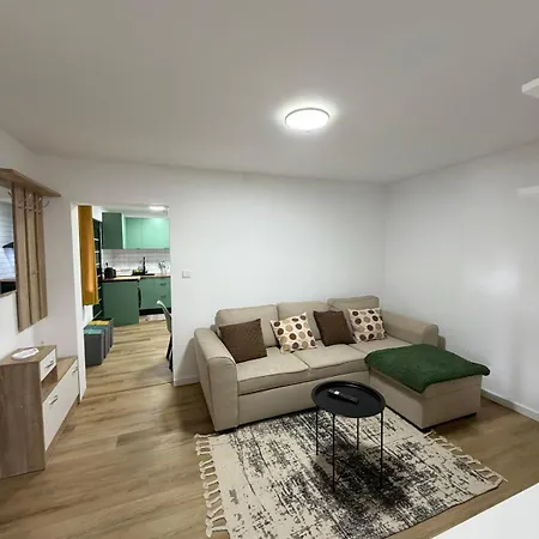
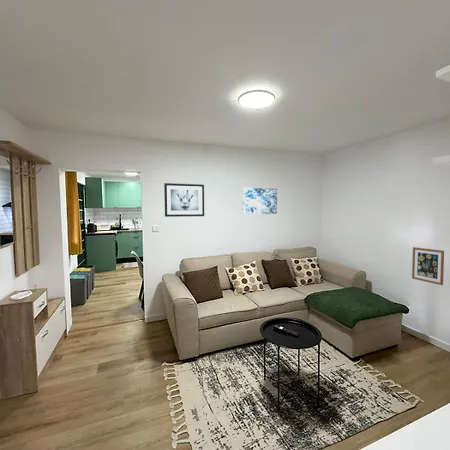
+ wall art [163,182,205,218]
+ wall art [241,187,278,215]
+ wall art [411,246,445,286]
